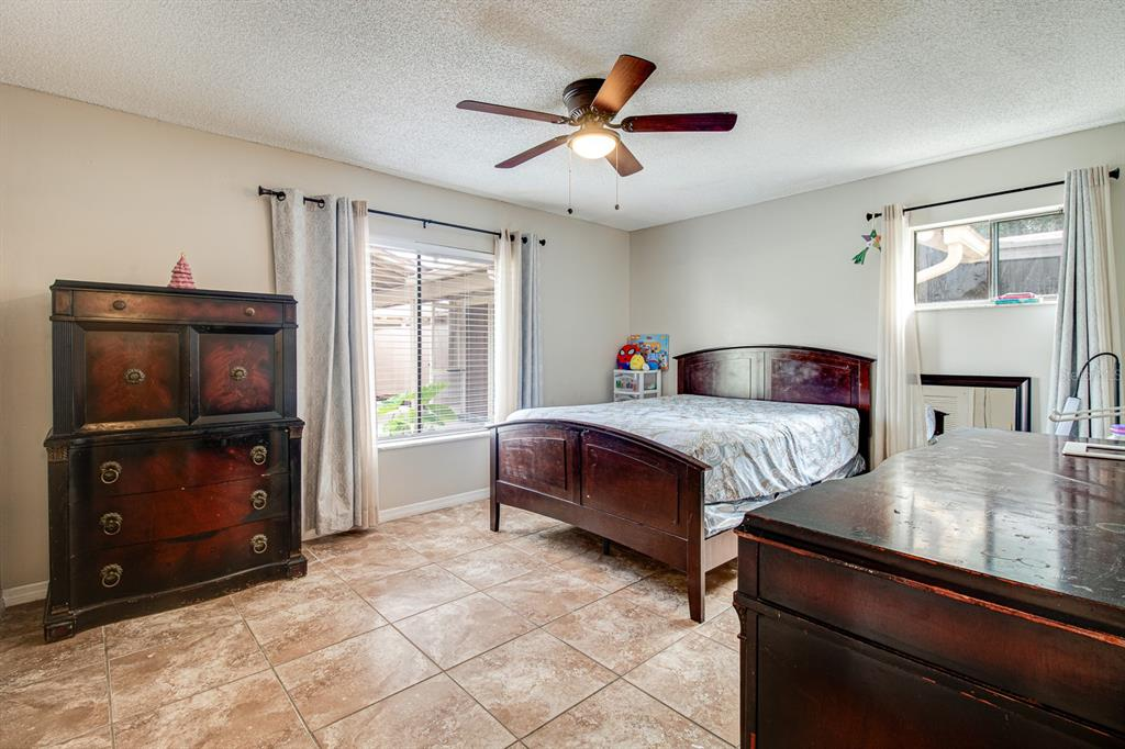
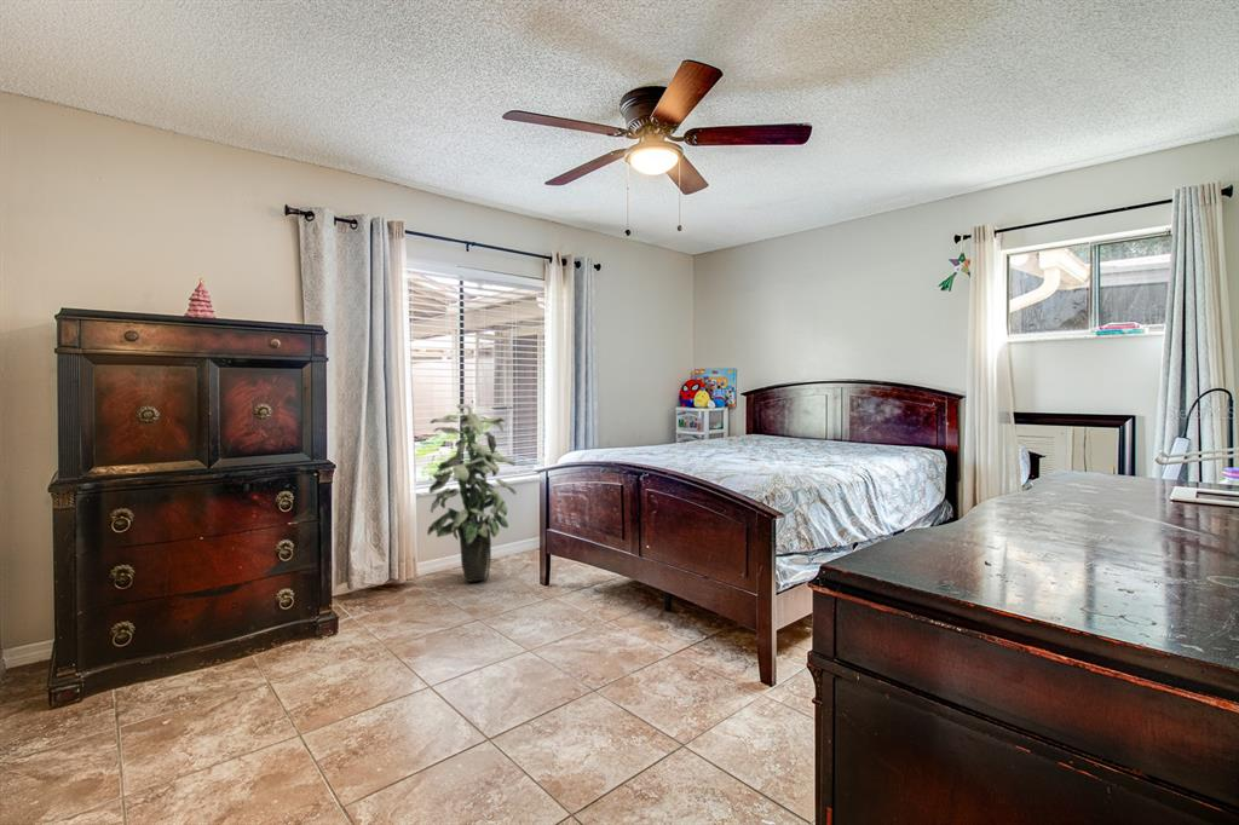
+ indoor plant [426,403,518,583]
